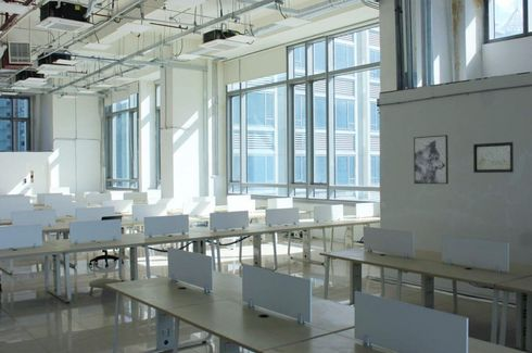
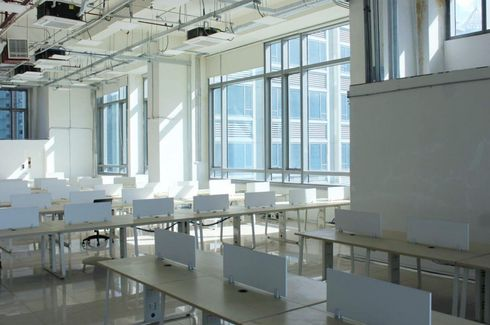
- wall art [472,141,515,174]
- wall art [413,134,449,185]
